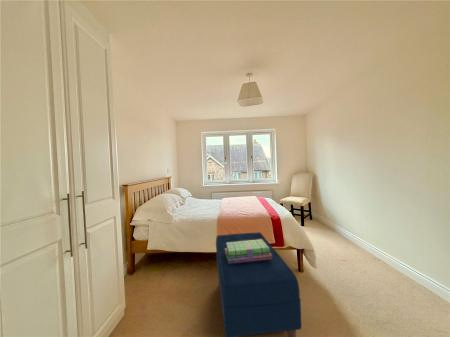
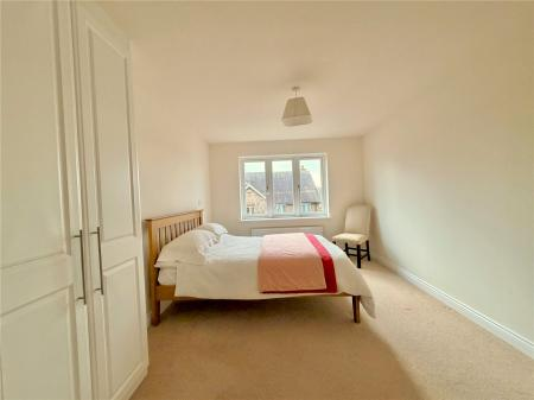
- stack of books [225,239,272,264]
- bench [215,231,302,337]
